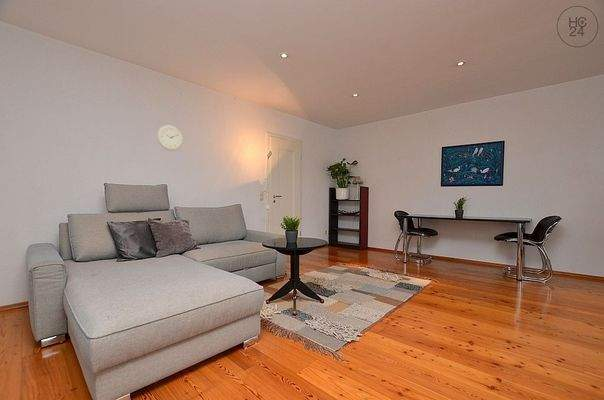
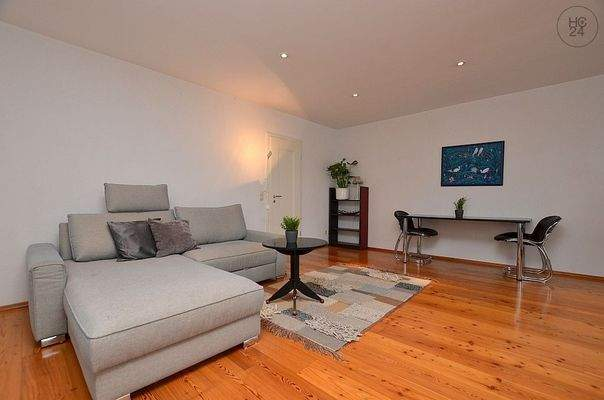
- wall clock [156,125,184,151]
